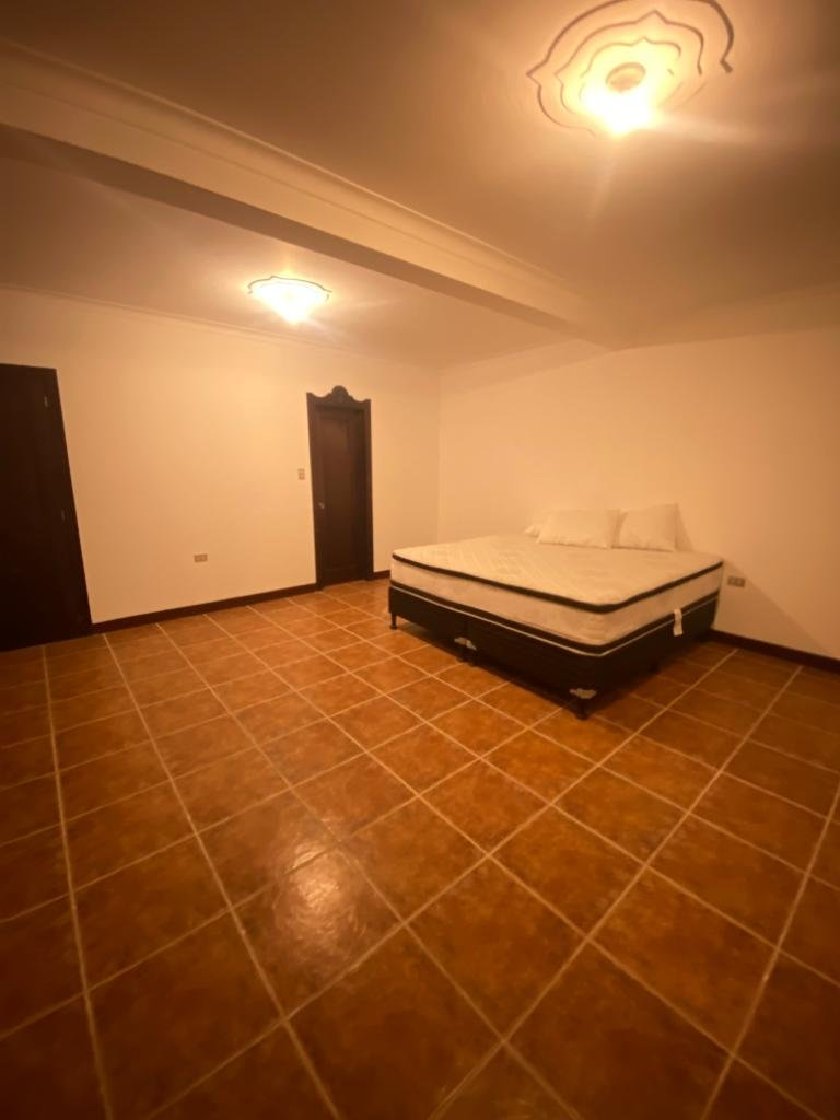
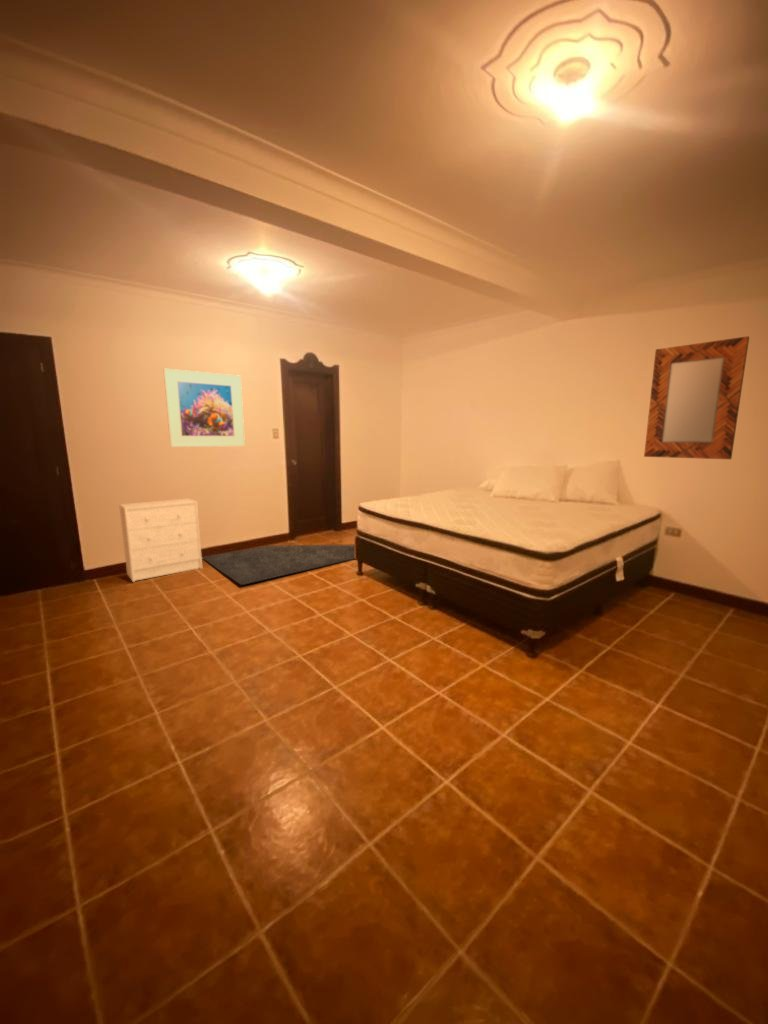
+ home mirror [643,335,750,460]
+ dresser [118,497,203,583]
+ rug [202,543,356,586]
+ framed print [163,368,246,448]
